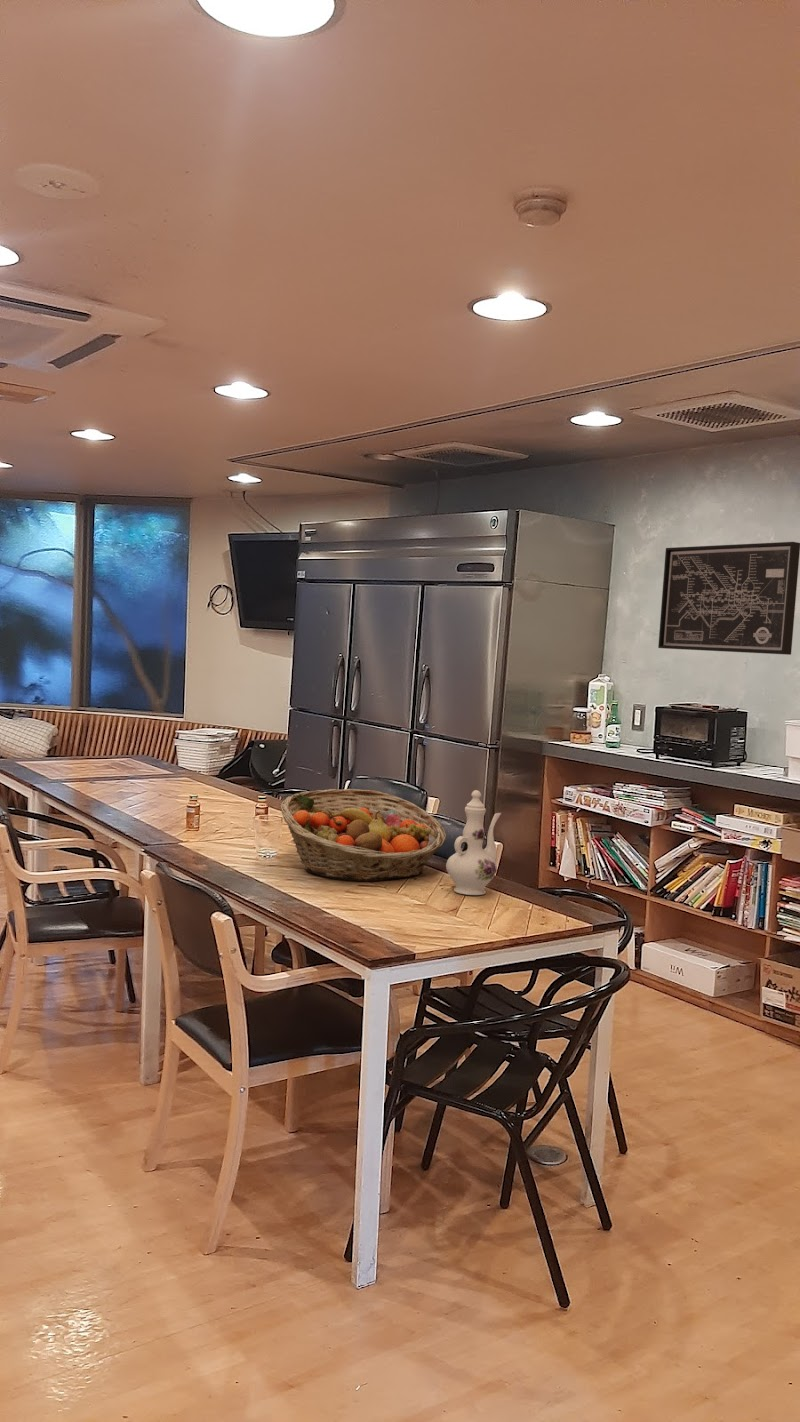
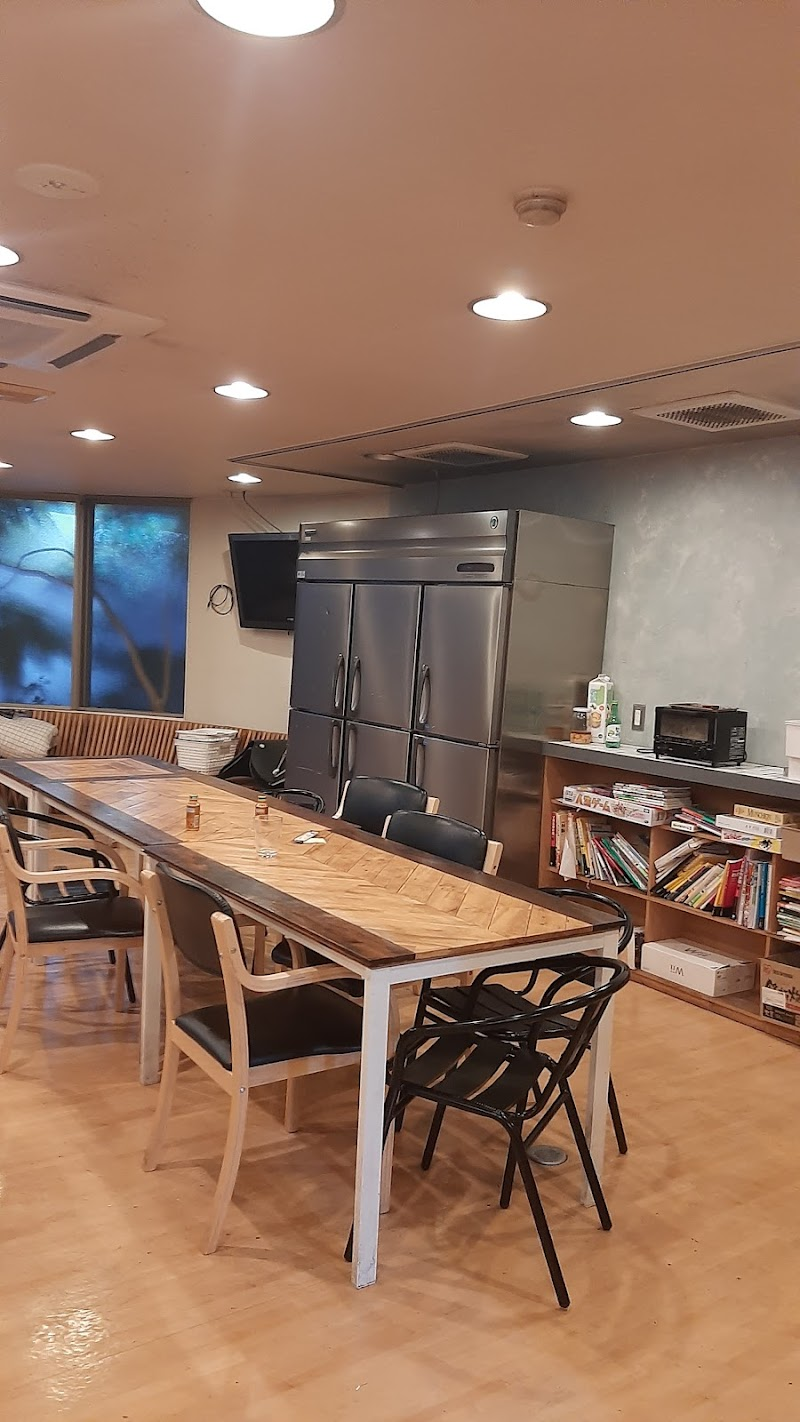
- chinaware [445,789,502,896]
- fruit basket [280,788,447,882]
- wall art [657,541,800,656]
